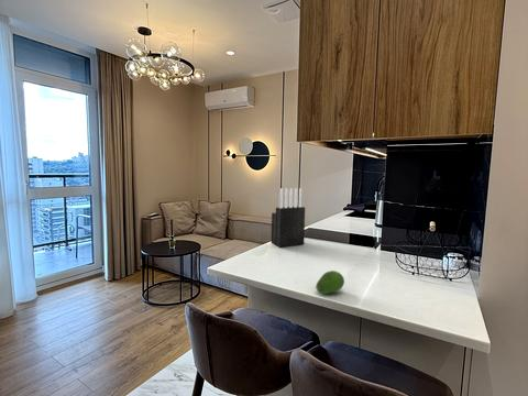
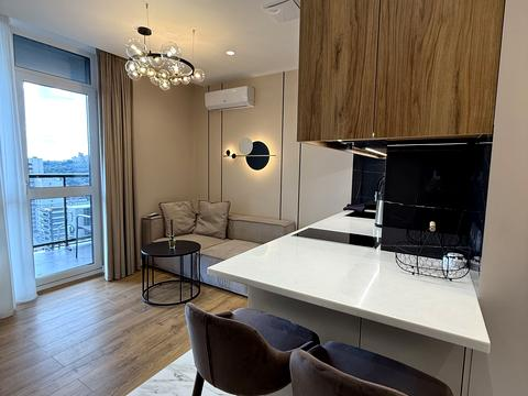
- fruit [315,270,345,295]
- knife block [271,187,306,249]
